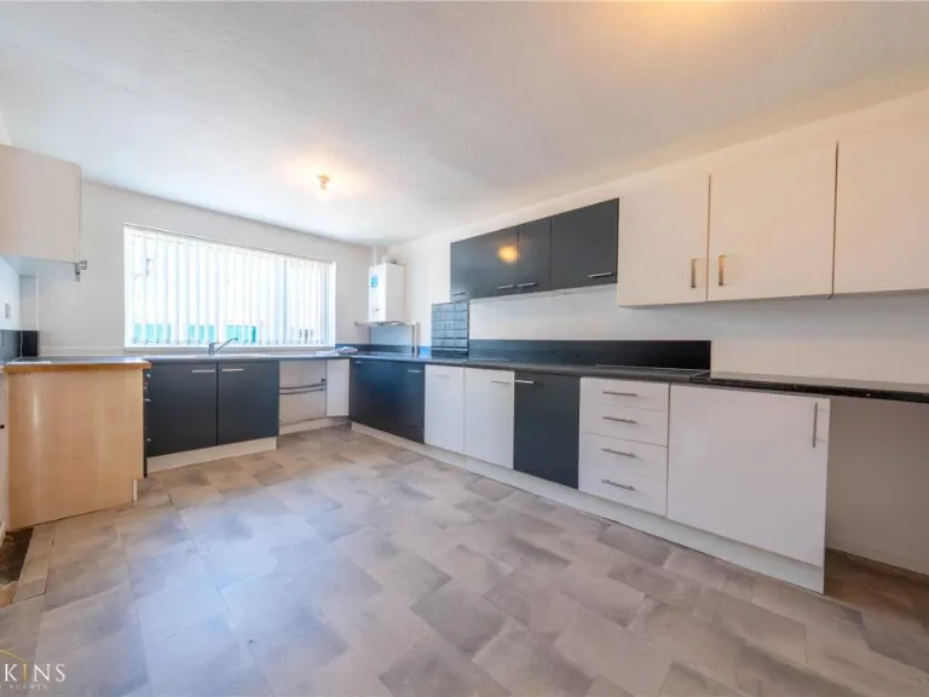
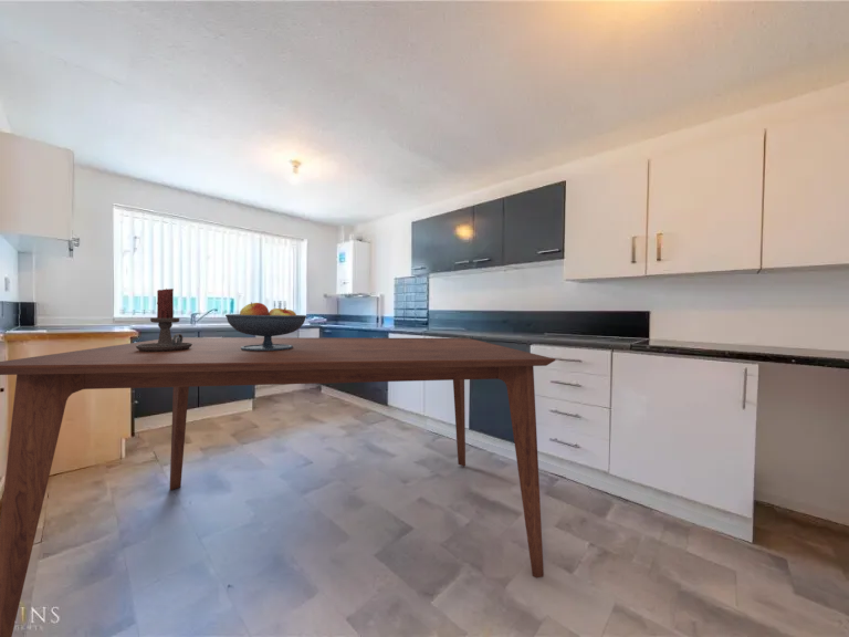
+ fruit bowl [224,301,307,351]
+ dining table [0,336,556,637]
+ candle holder [136,288,192,352]
